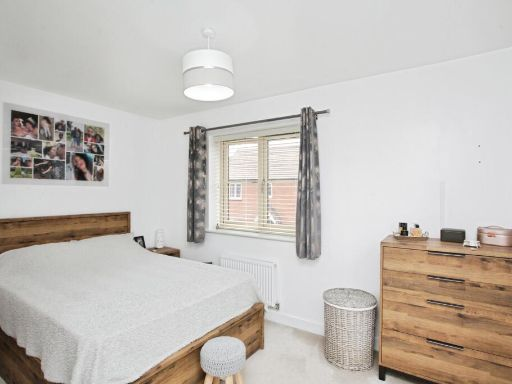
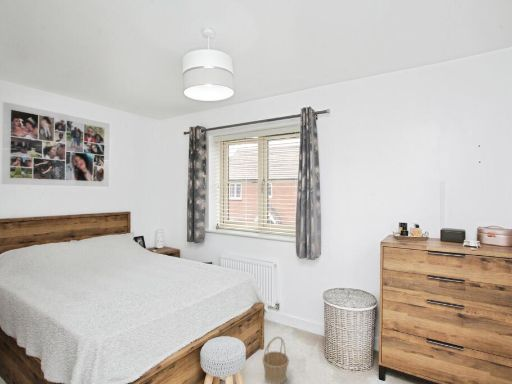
+ basket [261,335,290,384]
